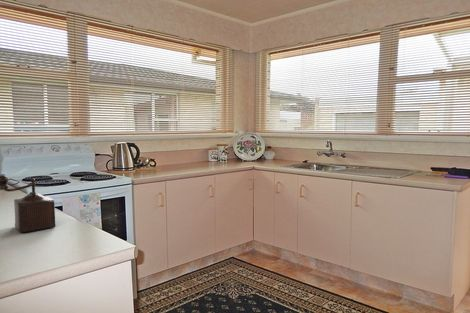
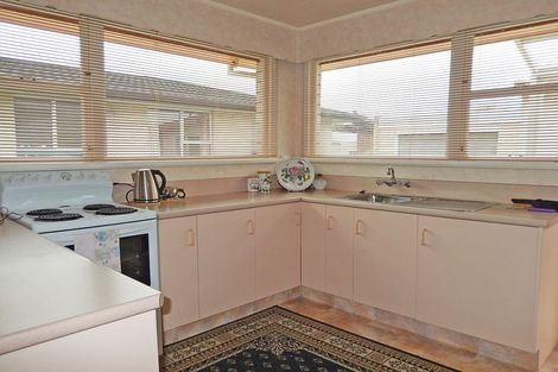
- pepper mill [0,174,56,234]
